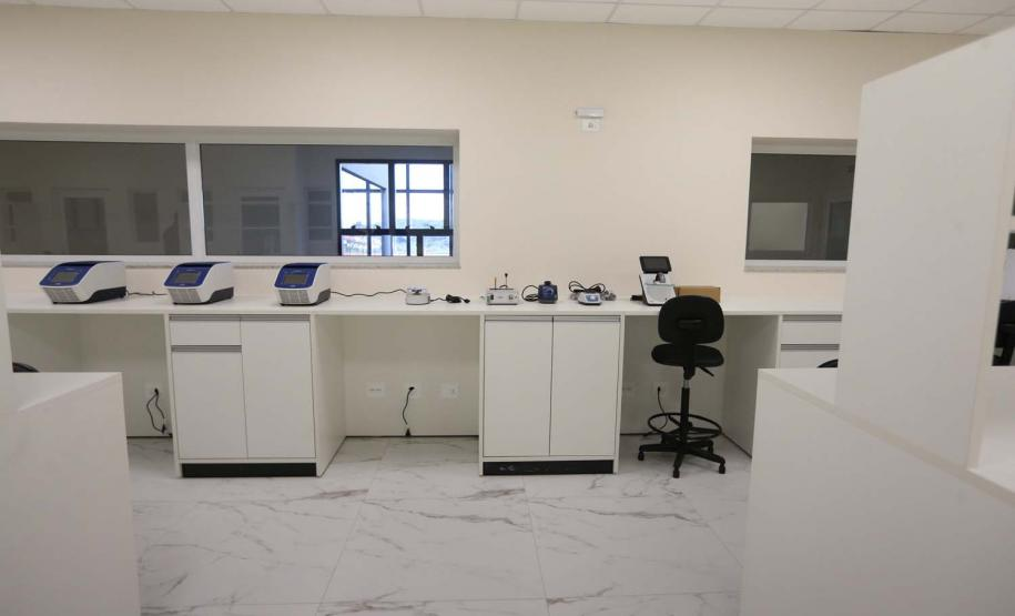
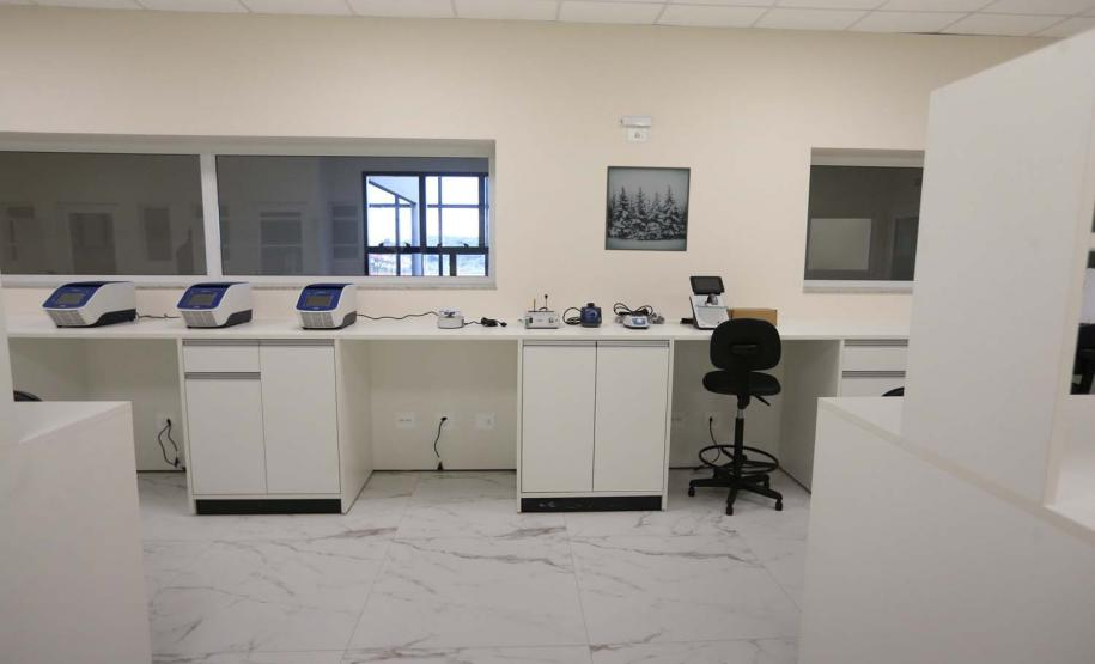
+ wall art [603,165,692,252]
